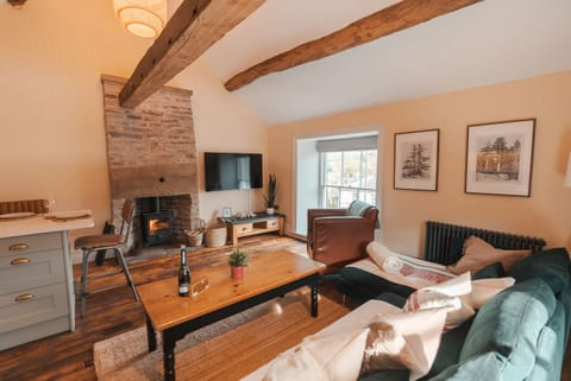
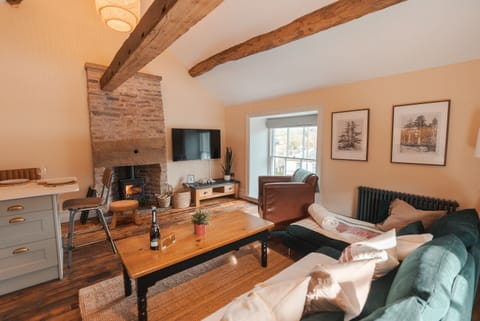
+ stool [108,199,144,230]
